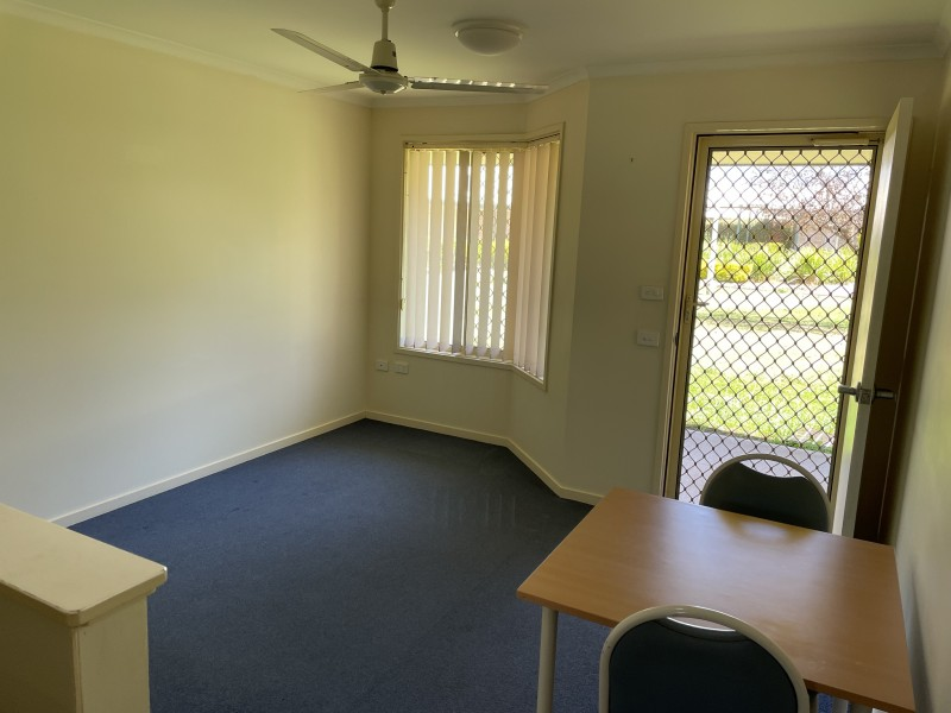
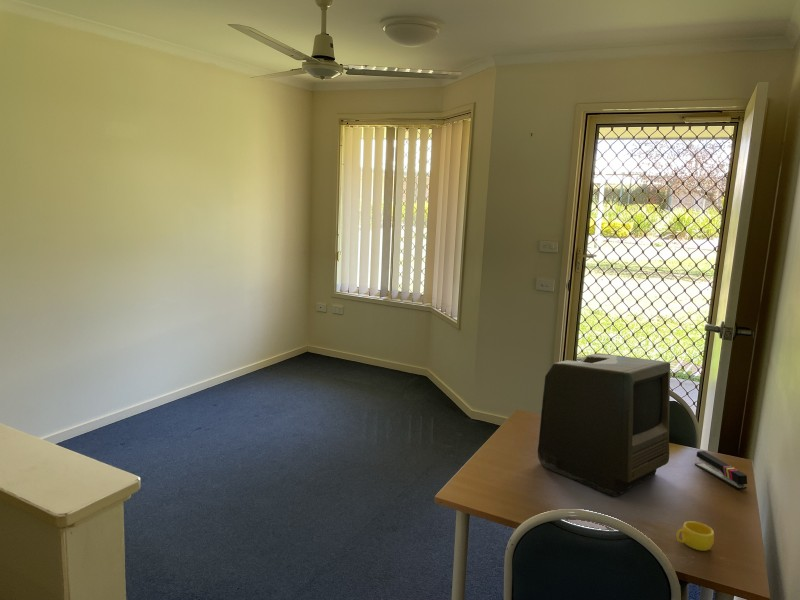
+ monitor [537,352,671,497]
+ cup [675,520,715,552]
+ stapler [694,450,748,490]
